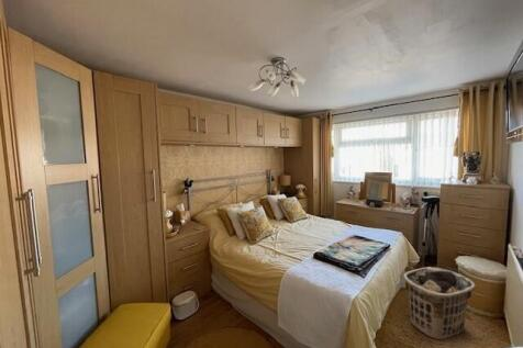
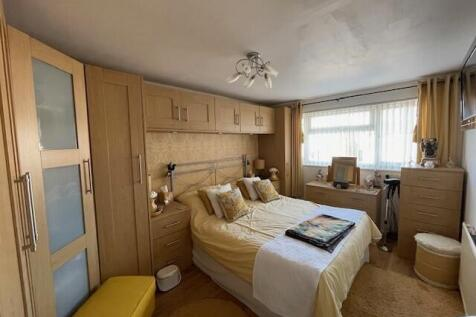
- clothes hamper [402,265,477,341]
